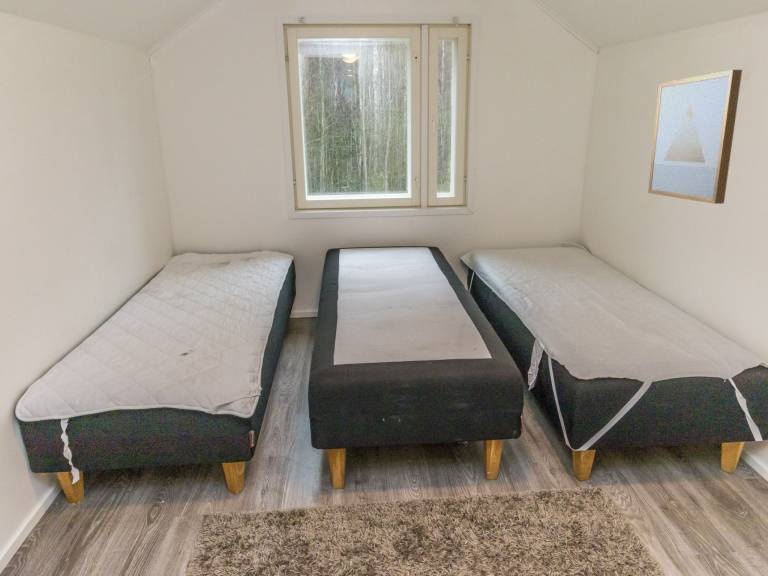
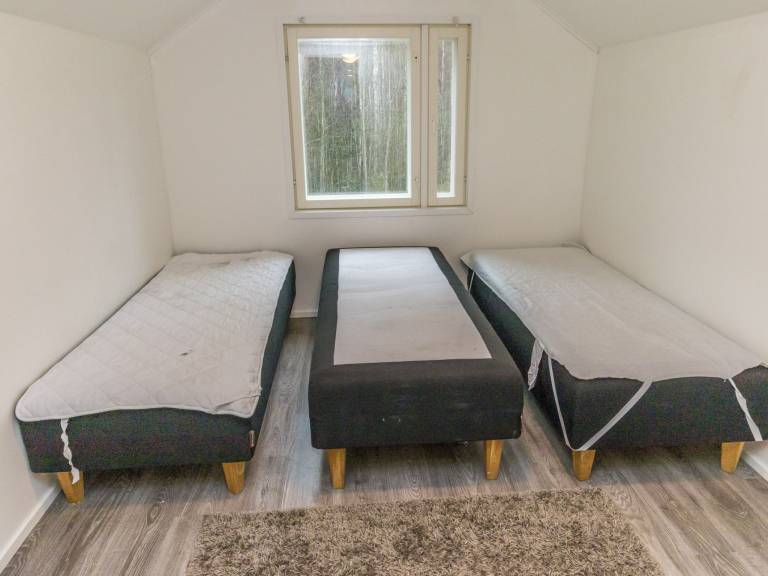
- wall art [647,69,743,205]
